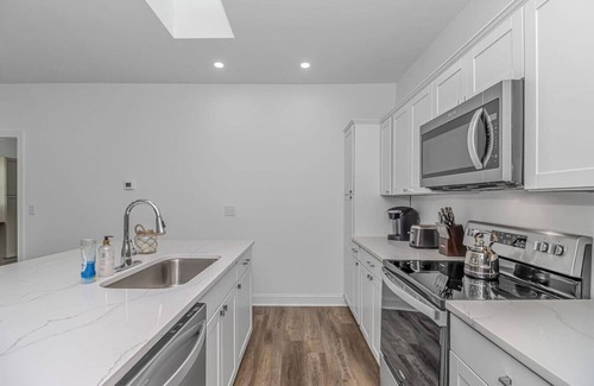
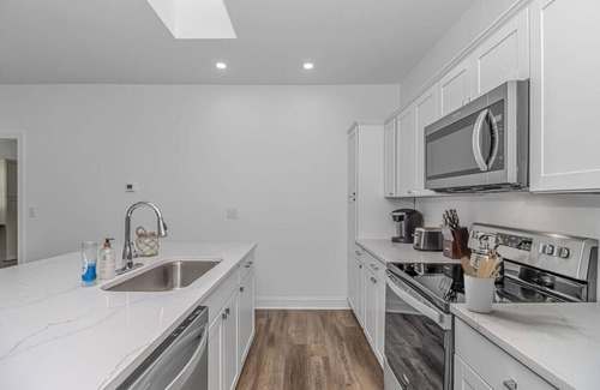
+ utensil holder [460,256,502,314]
